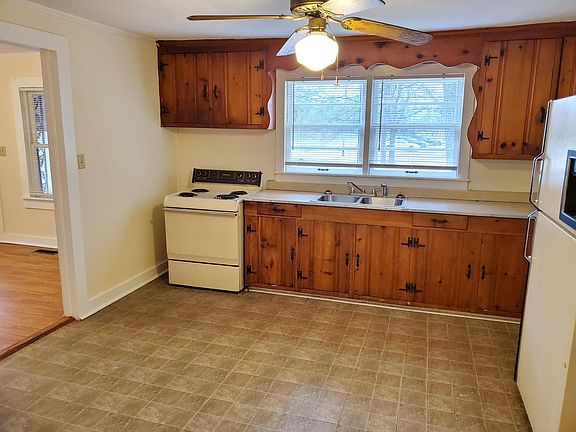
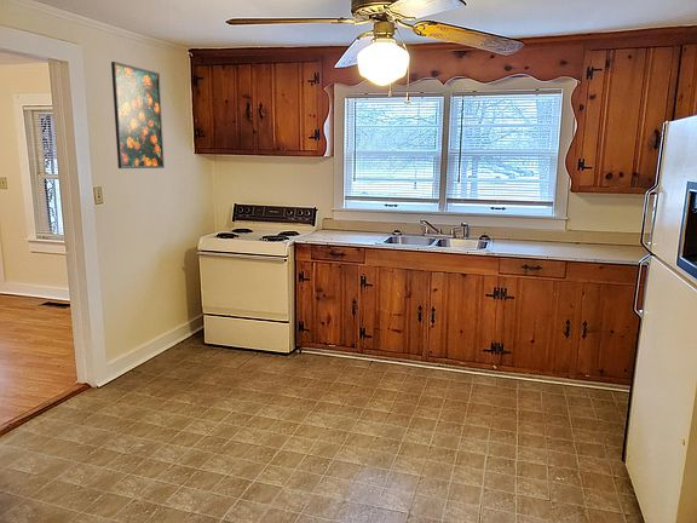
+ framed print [110,61,166,169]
